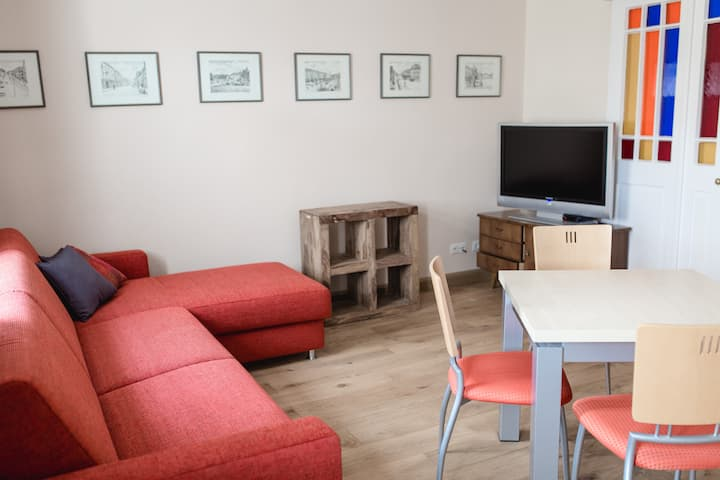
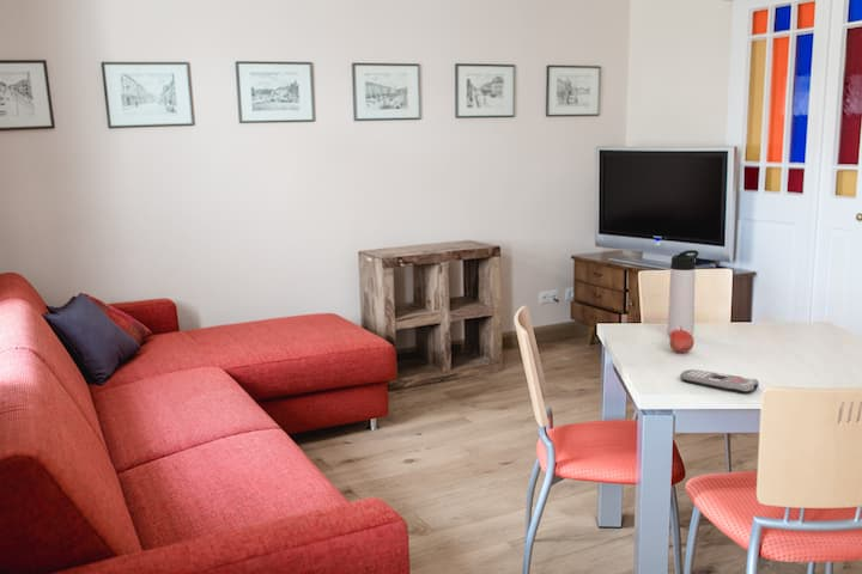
+ remote control [679,368,760,395]
+ thermos bottle [667,249,699,336]
+ apple [668,326,696,354]
